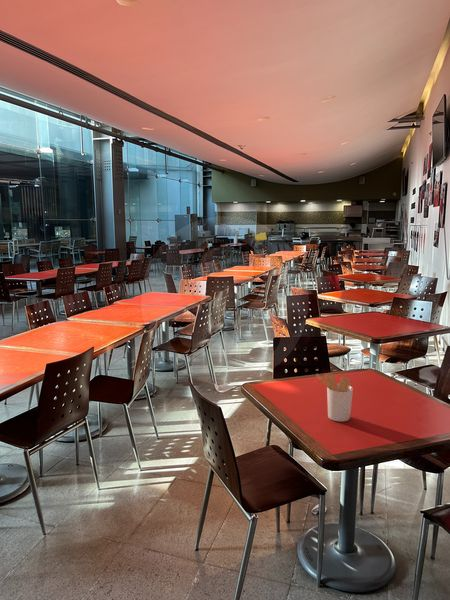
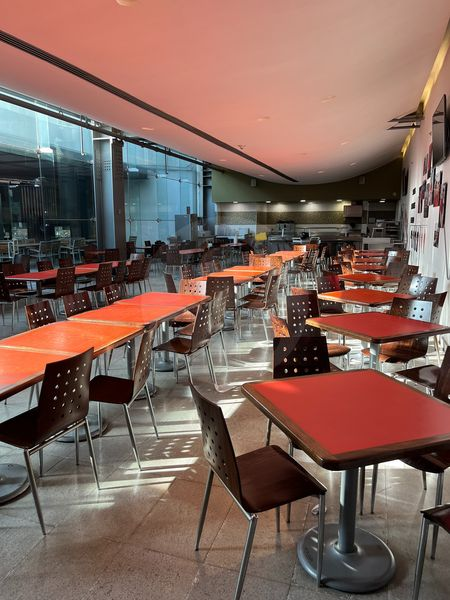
- utensil holder [316,373,354,423]
